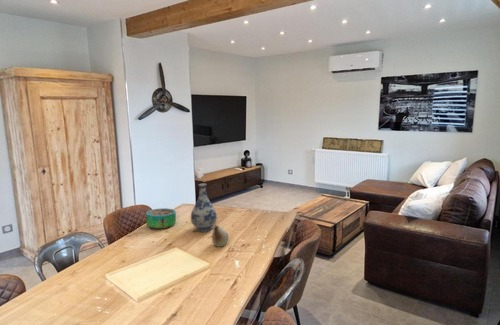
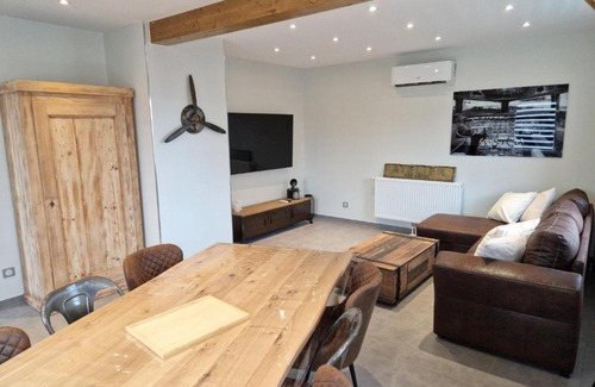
- decorative bowl [145,207,177,230]
- vase [190,183,218,233]
- fruit [211,224,229,248]
